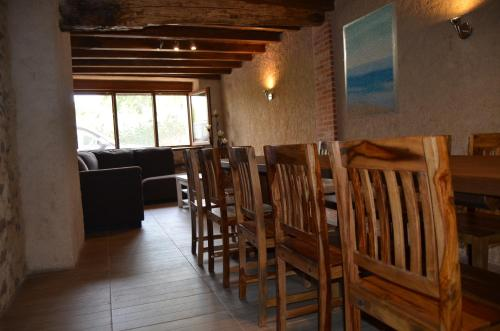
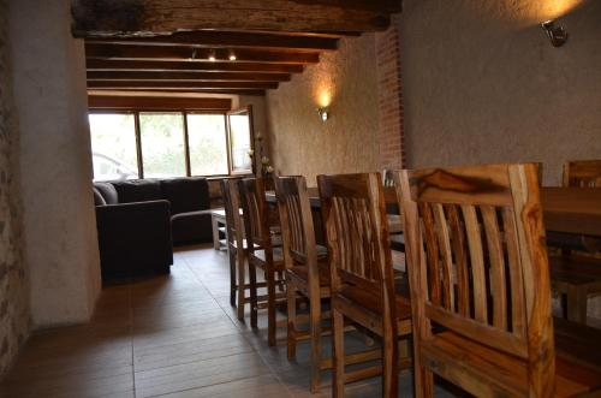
- wall art [342,0,400,120]
